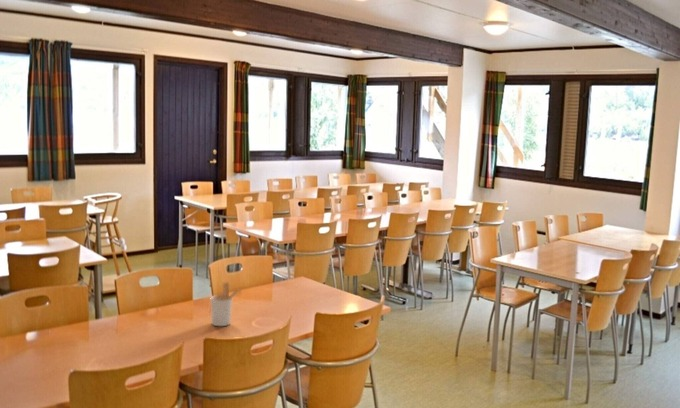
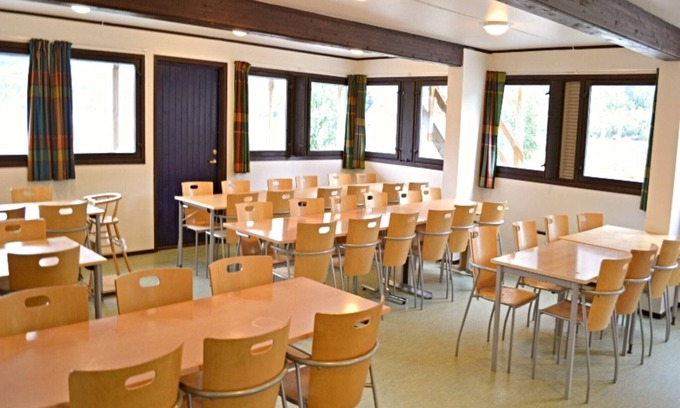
- utensil holder [210,281,245,327]
